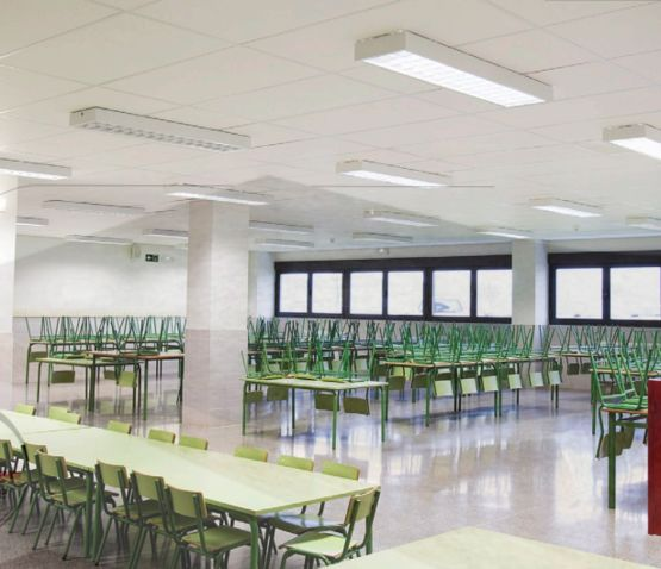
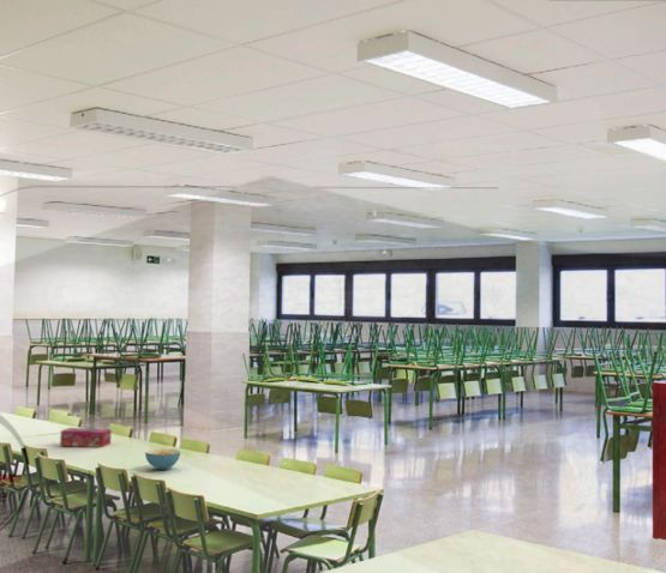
+ tissue box [59,427,113,448]
+ cereal bowl [144,448,182,471]
